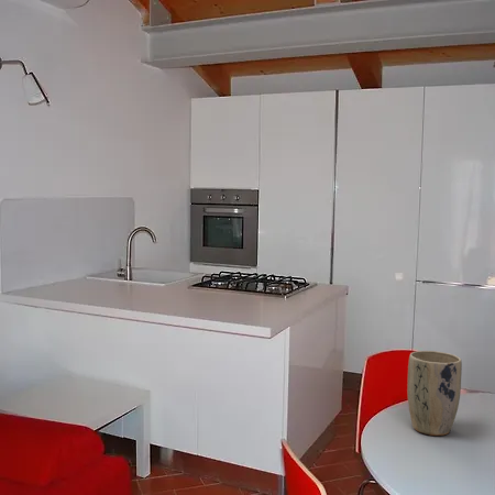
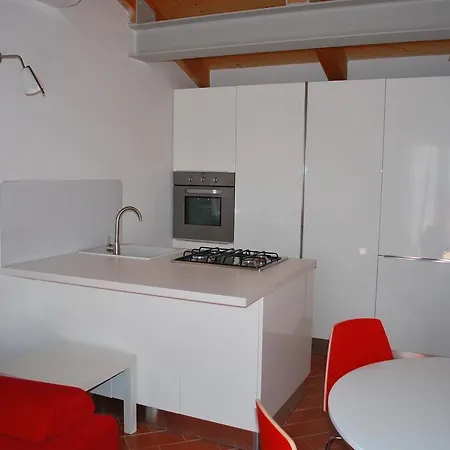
- plant pot [406,350,463,437]
